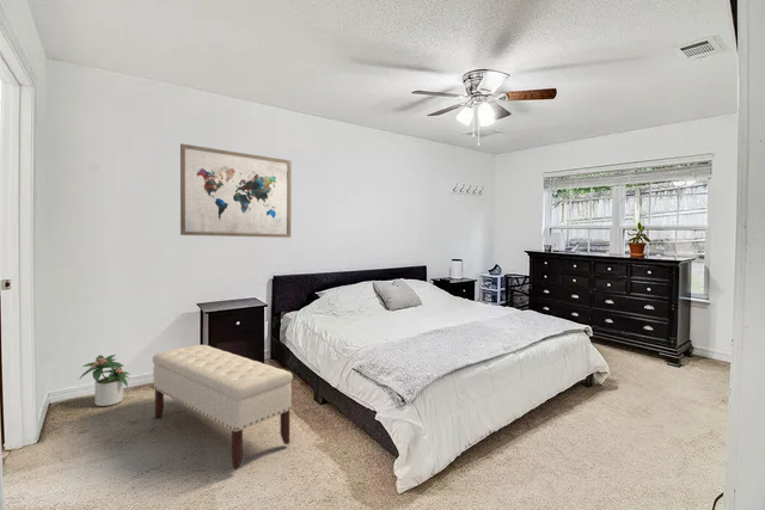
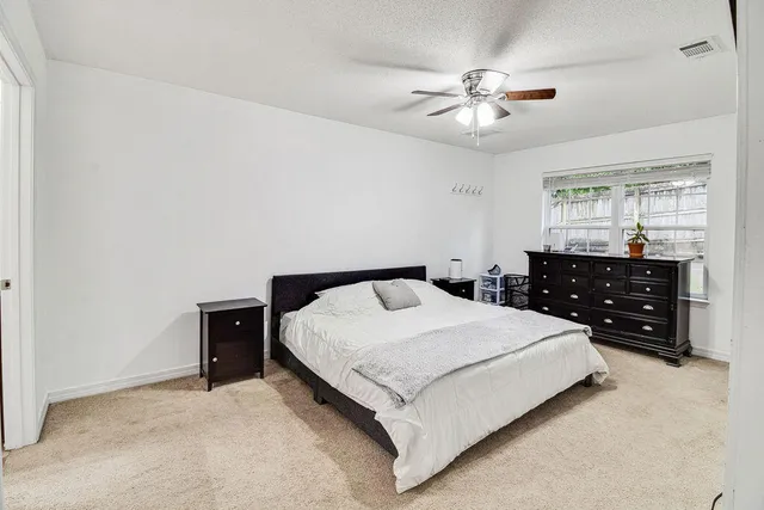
- wall art [179,142,293,239]
- potted plant [79,354,130,407]
- bench [152,344,294,471]
